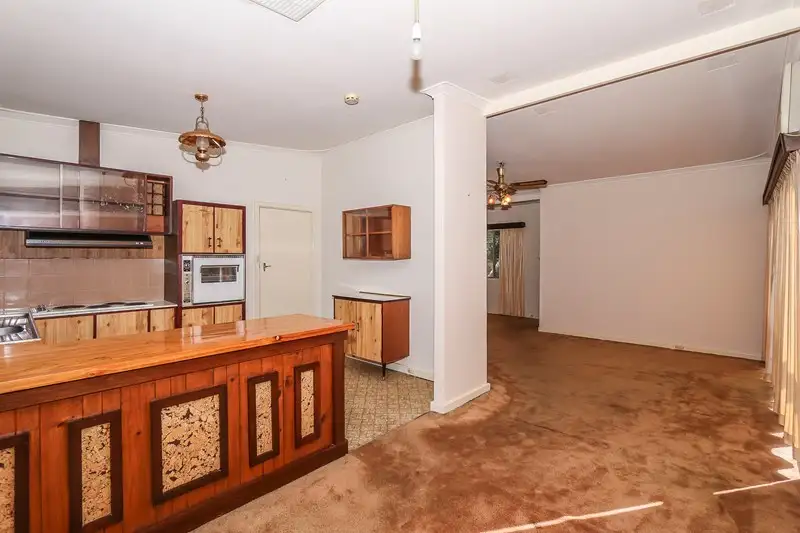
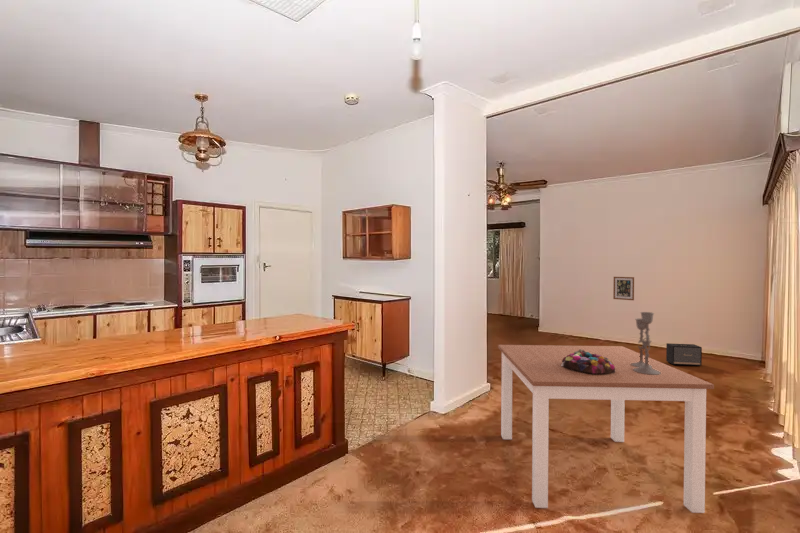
+ wall art [612,276,635,301]
+ speaker [665,342,703,367]
+ dining table [497,344,715,514]
+ candlestick [631,311,661,375]
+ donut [561,349,615,373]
